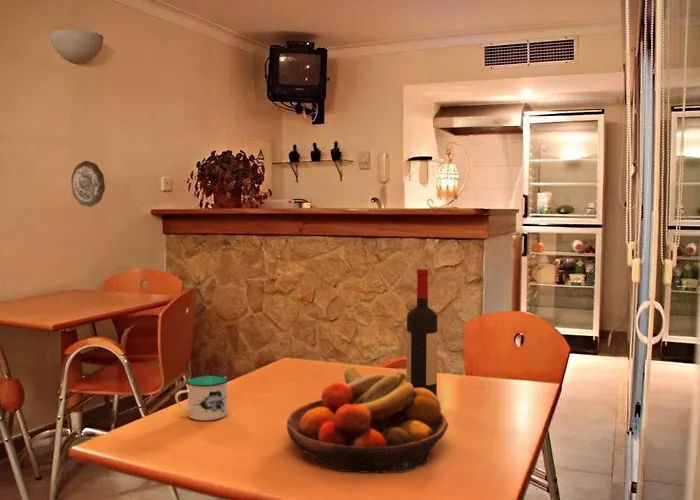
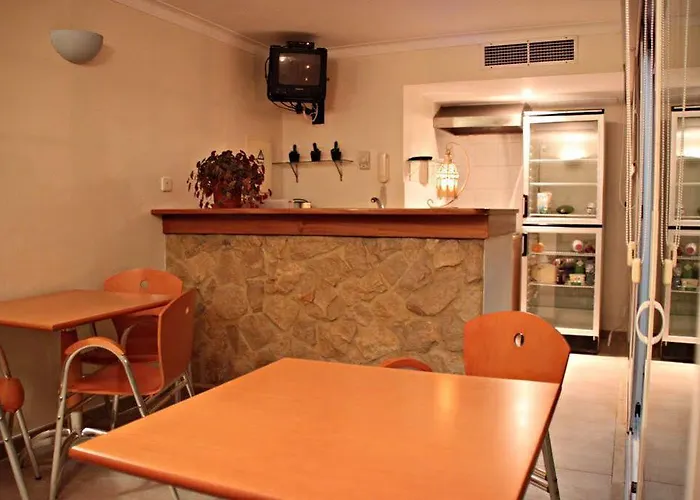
- decorative plate [70,160,106,208]
- fruit bowl [286,364,449,474]
- wine bottle [406,268,439,398]
- mug [174,374,230,422]
